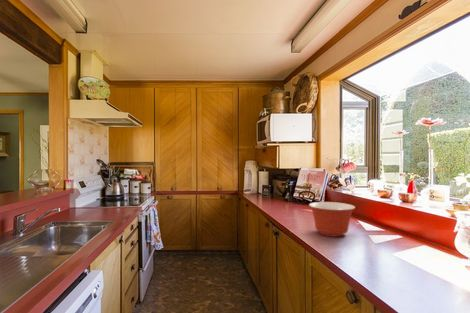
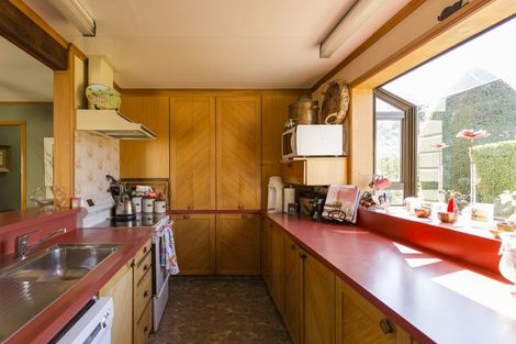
- mixing bowl [308,201,356,238]
